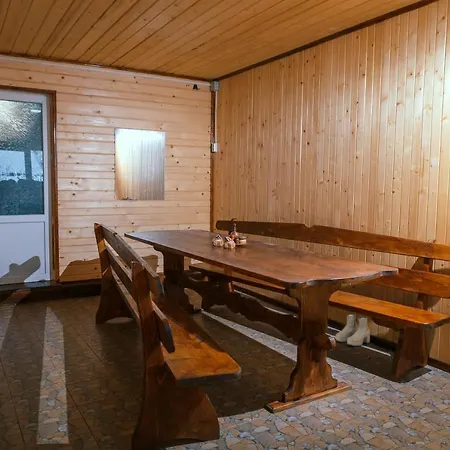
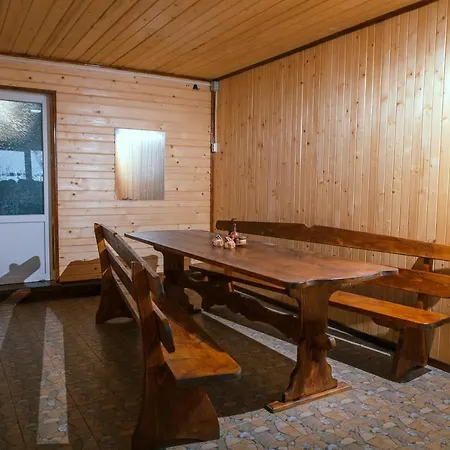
- boots [334,313,371,347]
